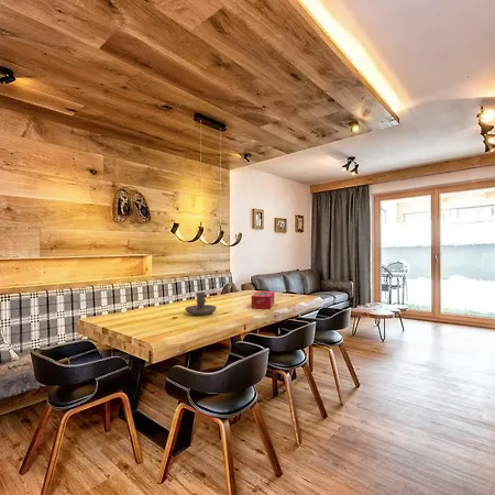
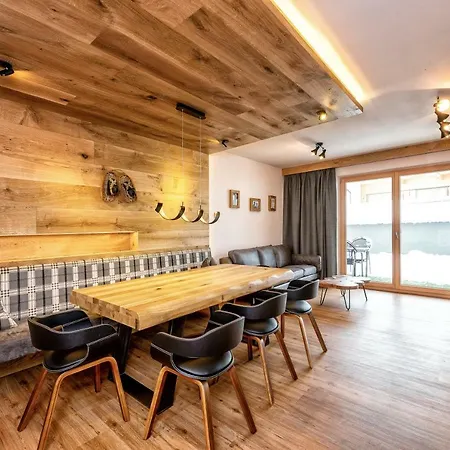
- tissue box [251,290,275,310]
- candle holder [185,292,218,316]
